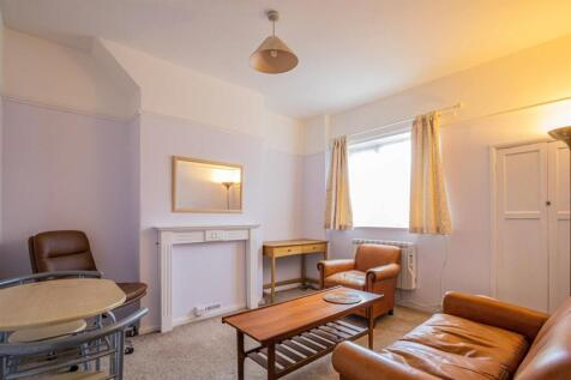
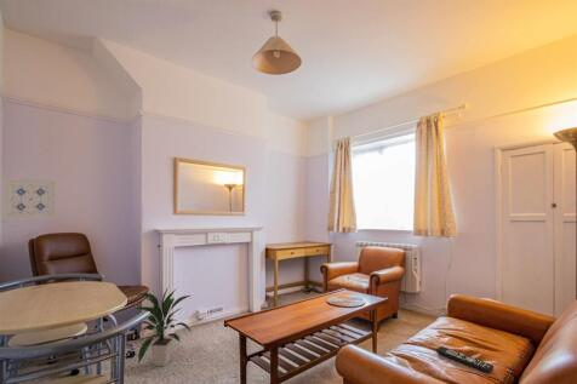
+ indoor plant [132,286,193,367]
+ wall art [1,177,58,222]
+ remote control [435,345,495,374]
